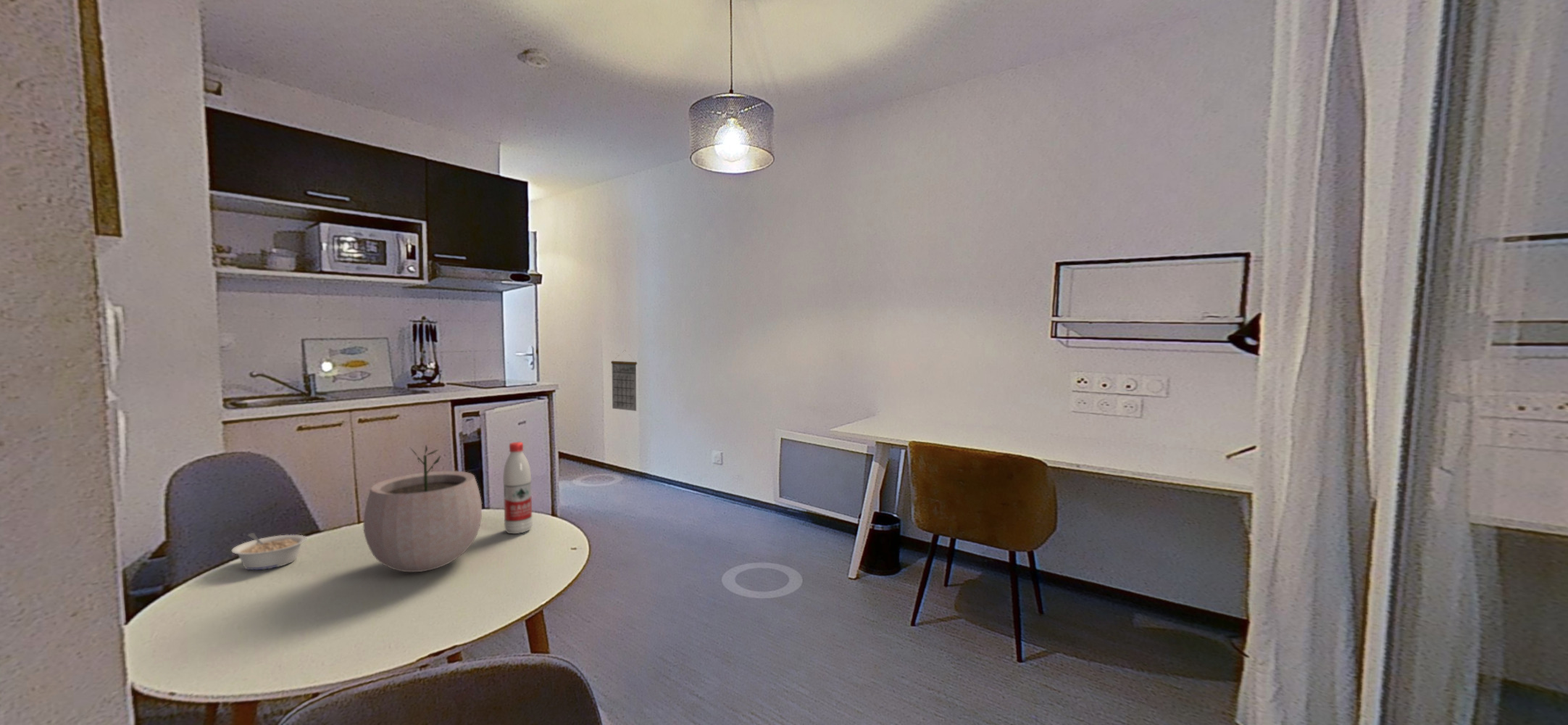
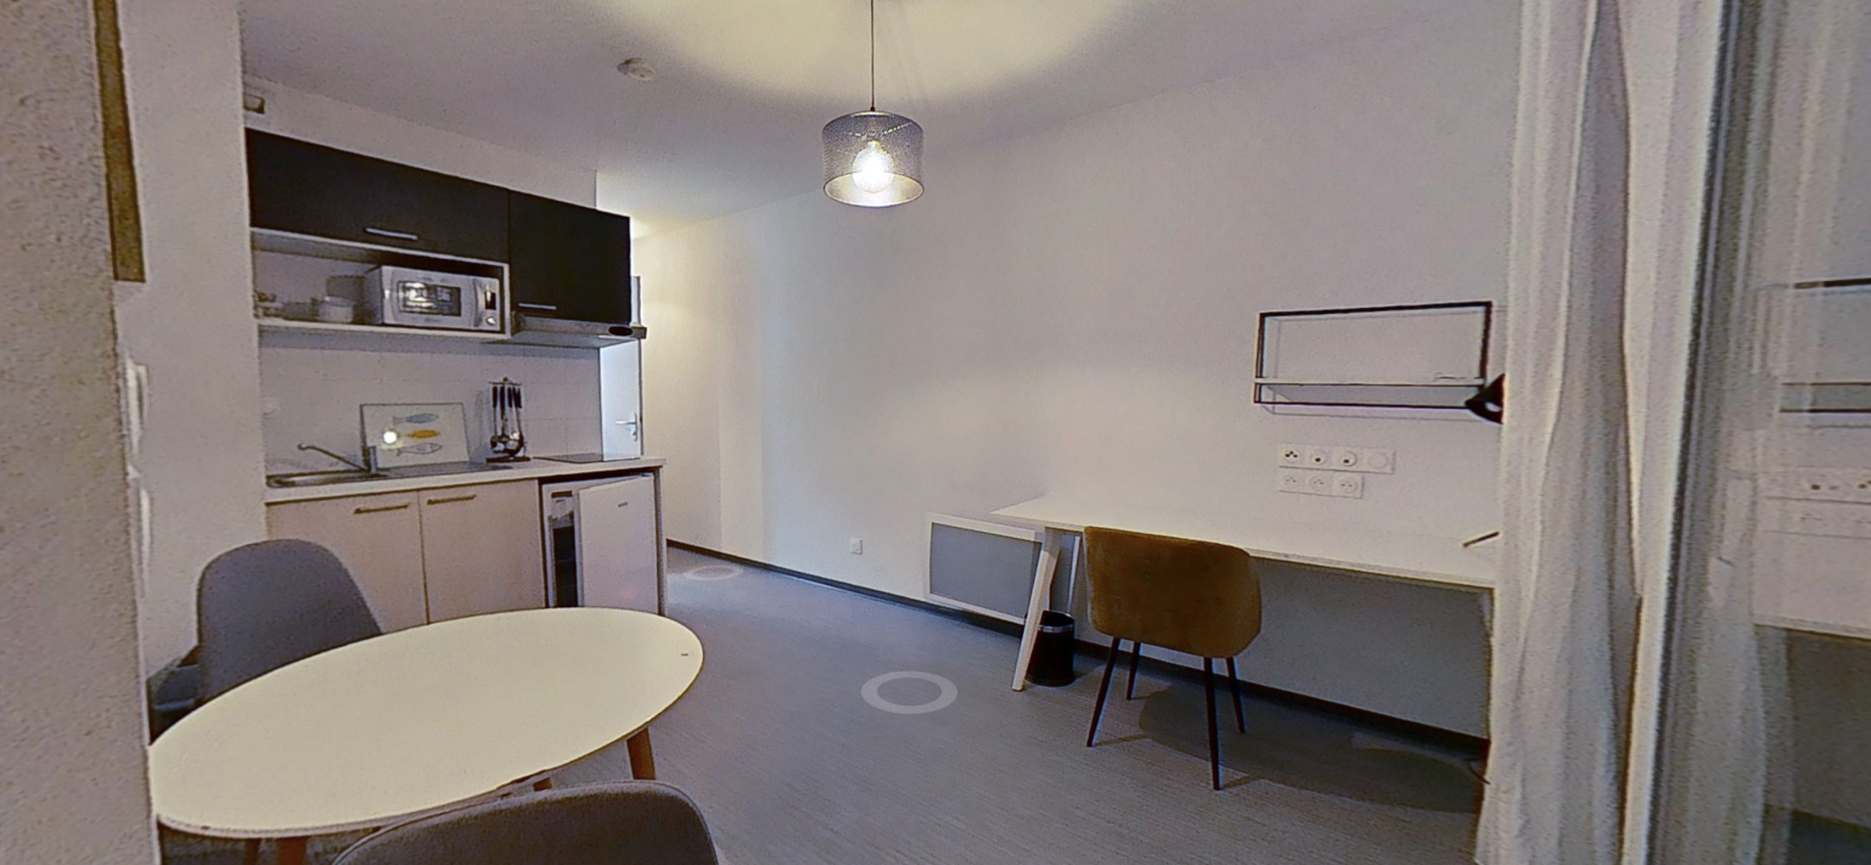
- legume [230,532,307,571]
- calendar [610,349,638,412]
- water bottle [502,442,533,534]
- plant pot [362,444,483,573]
